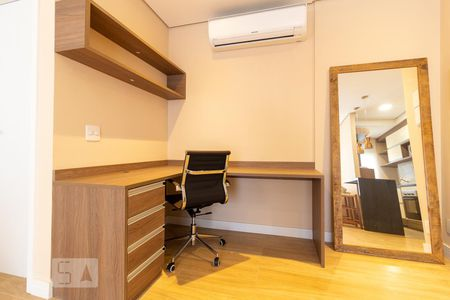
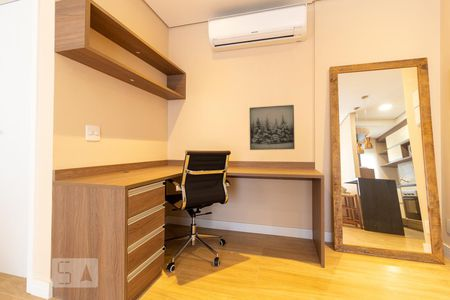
+ wall art [249,104,296,151]
